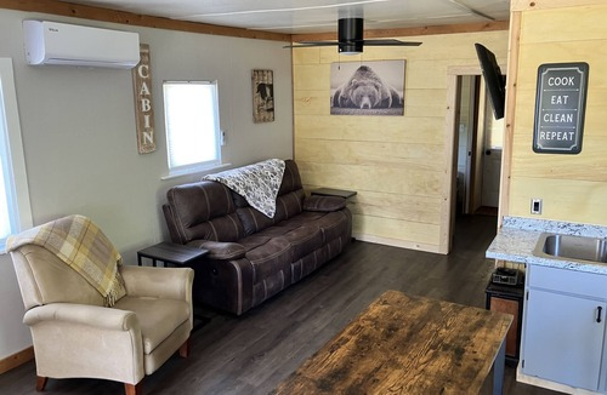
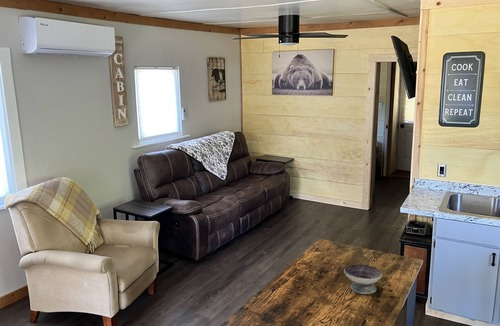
+ bowl [343,263,383,295]
